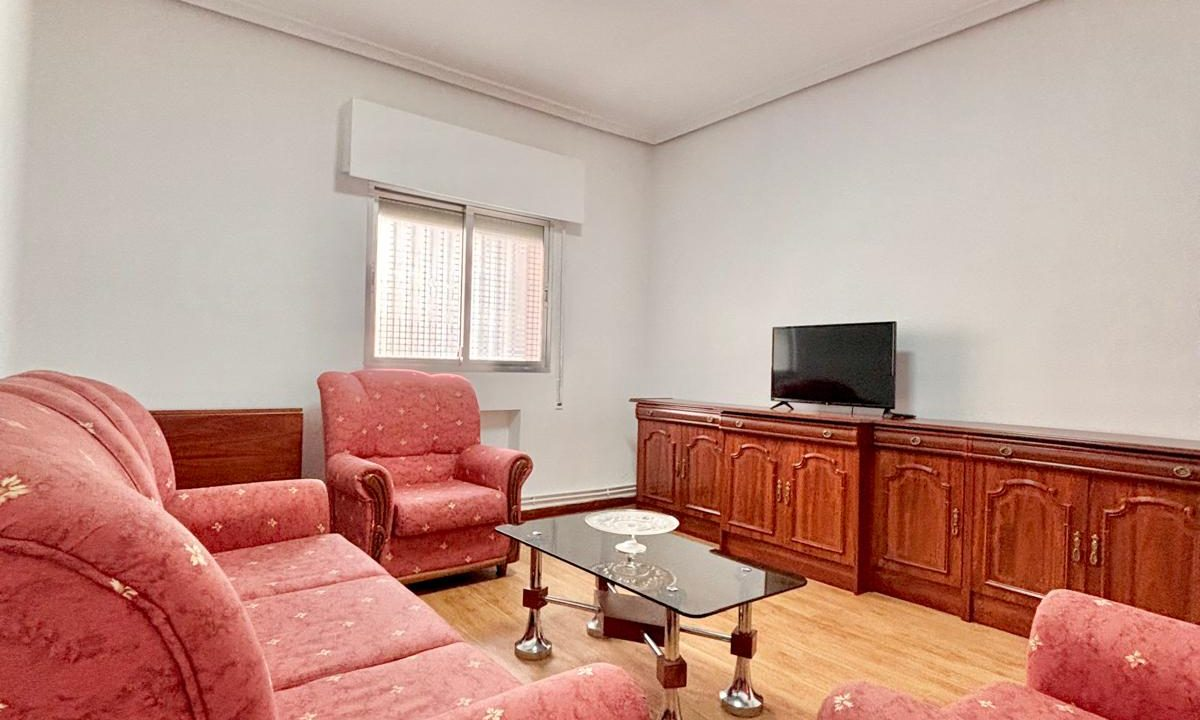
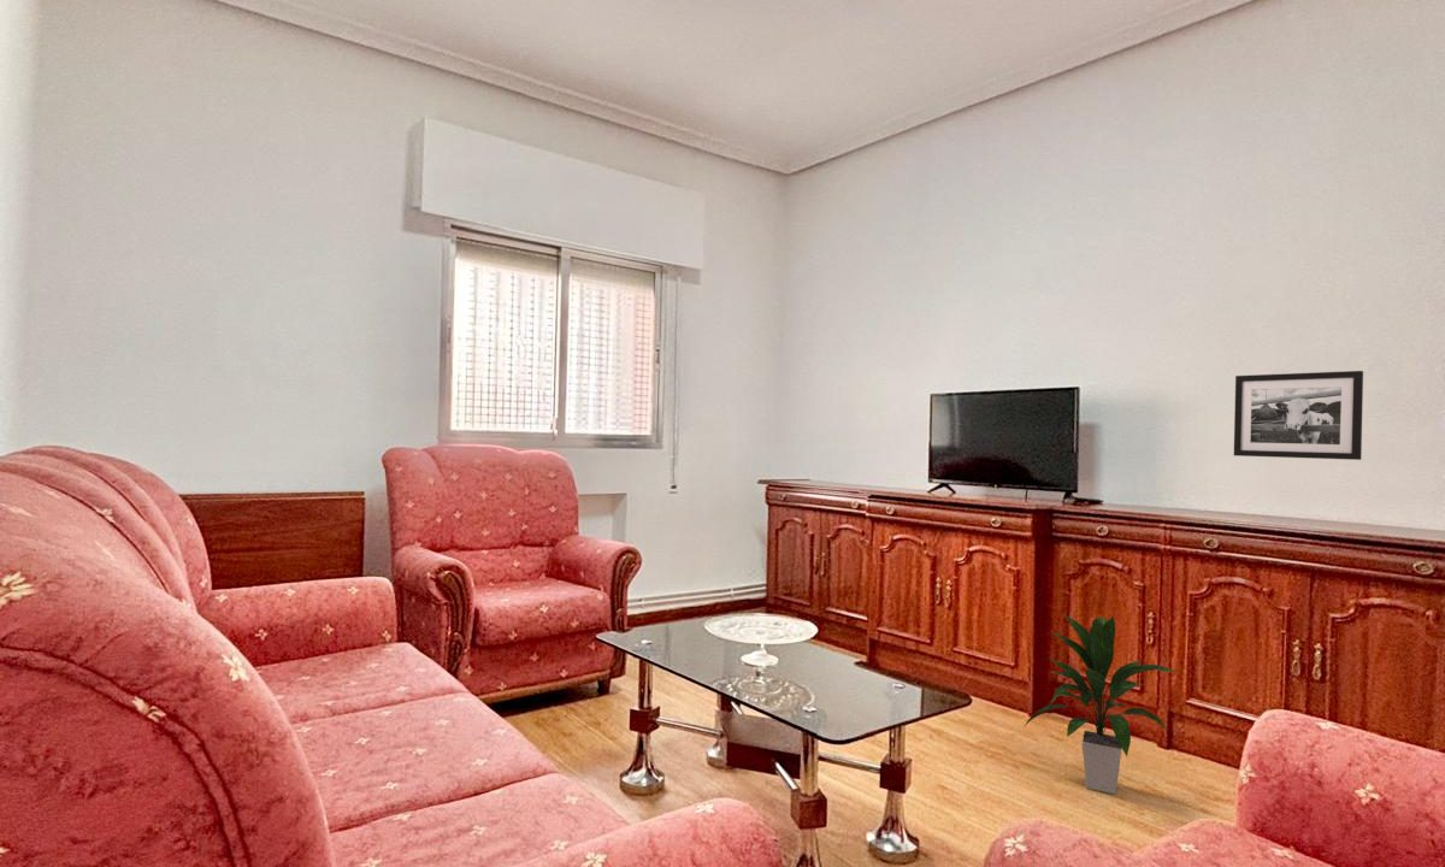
+ picture frame [1233,370,1364,461]
+ indoor plant [1022,613,1180,796]
